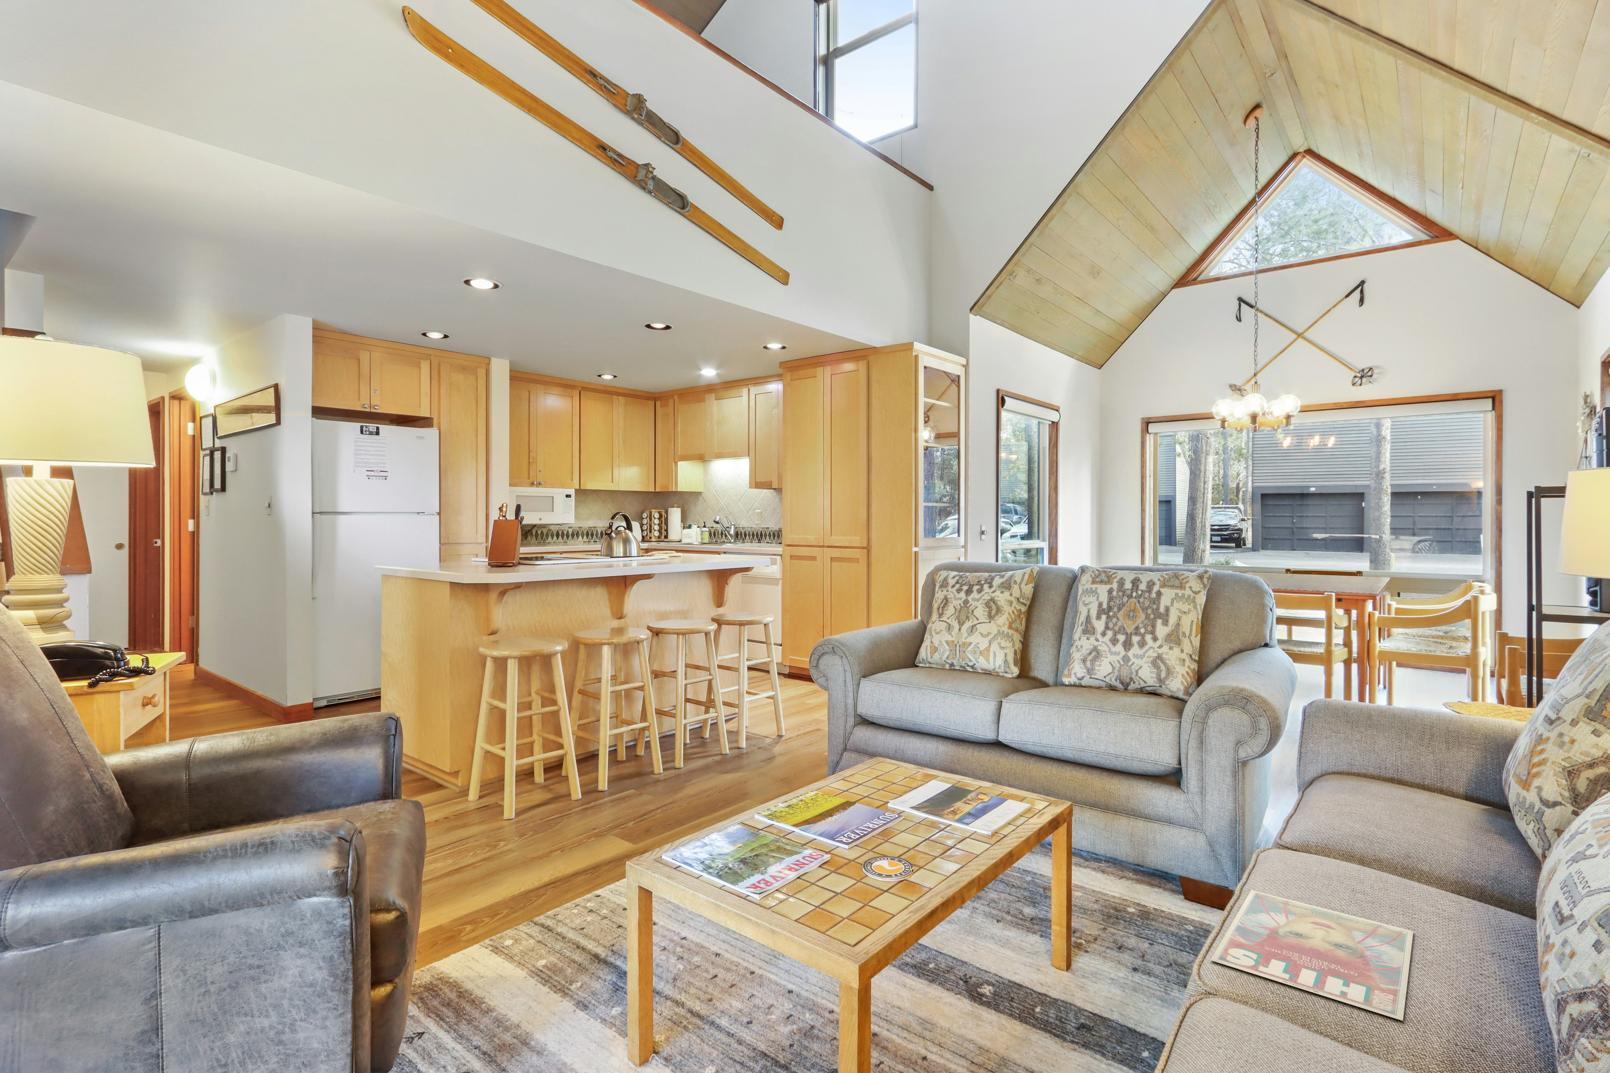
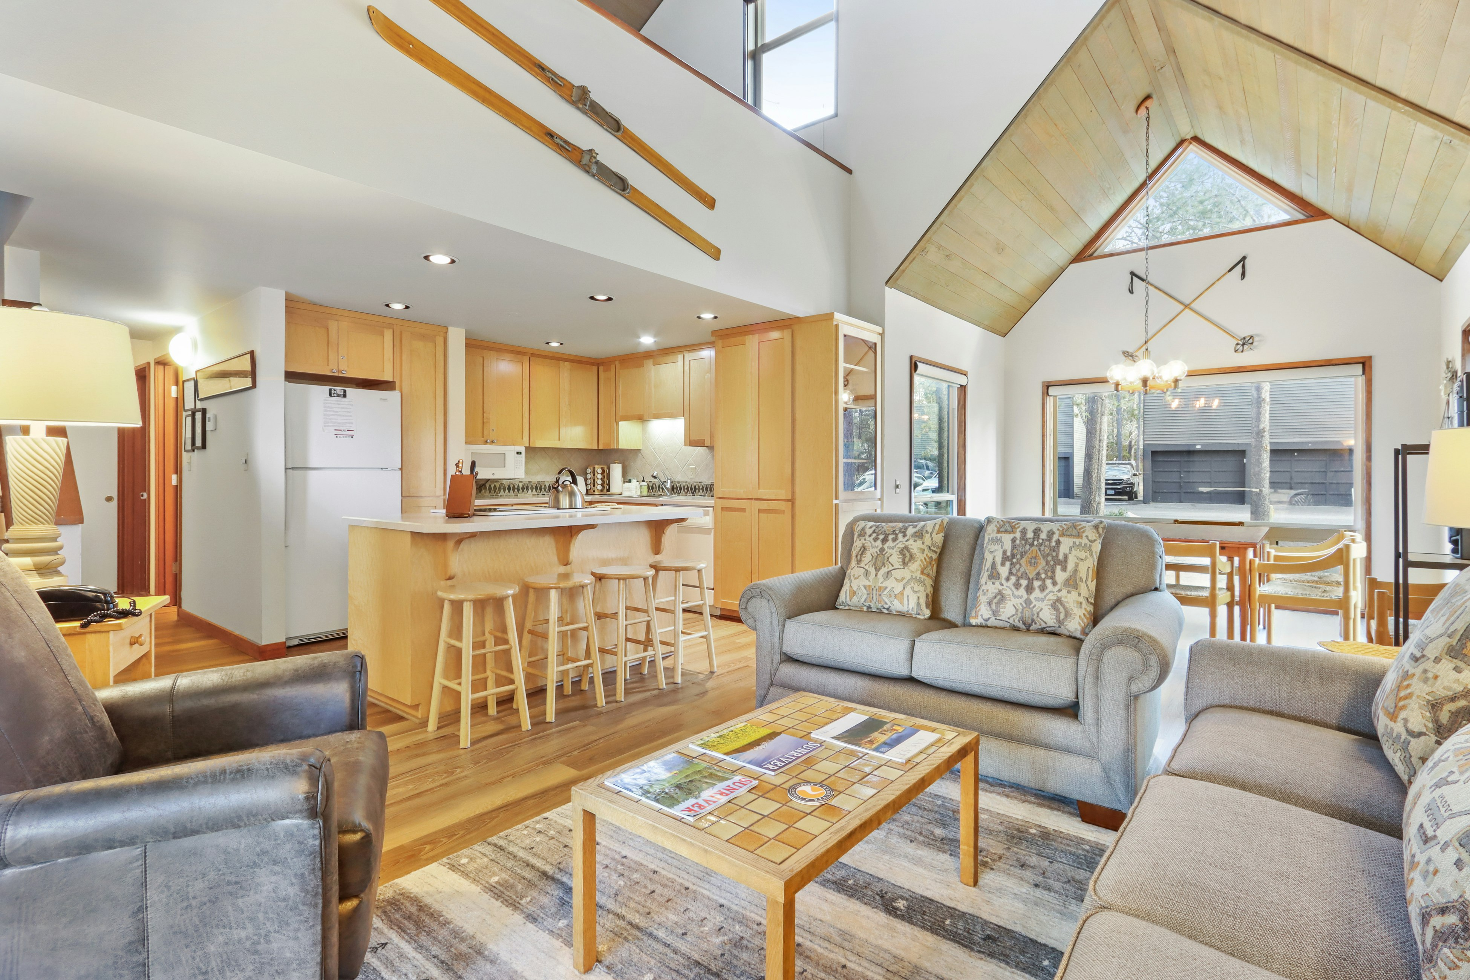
- magazine [1210,890,1414,1022]
